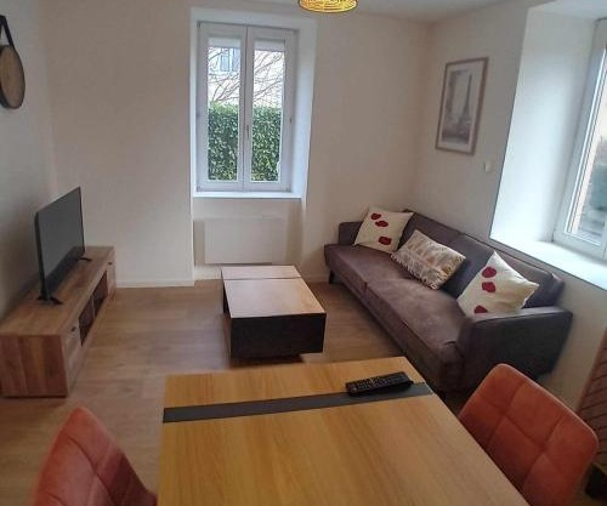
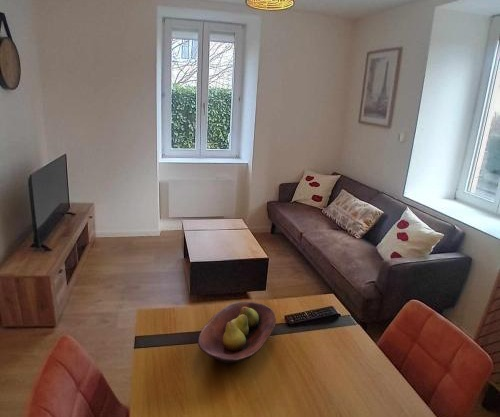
+ fruit bowl [197,301,277,364]
